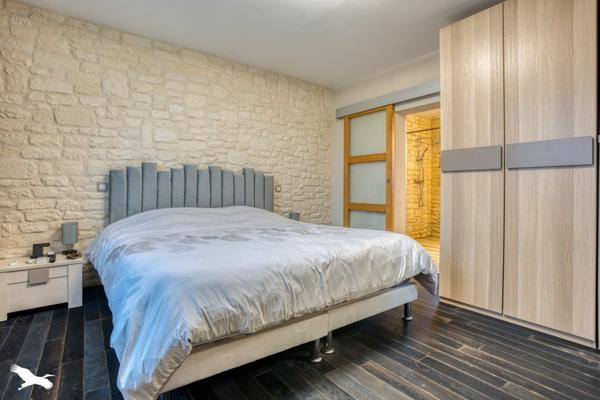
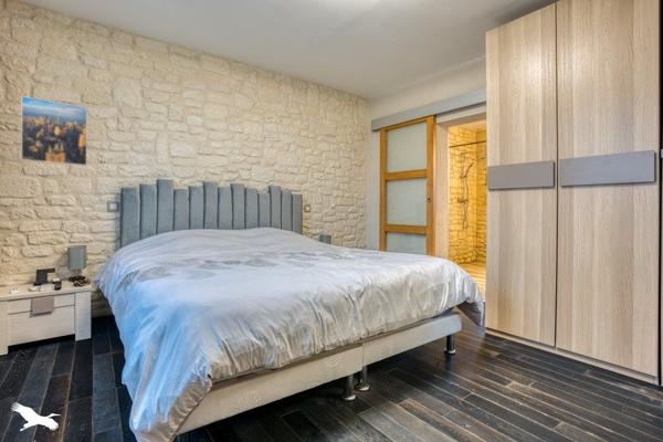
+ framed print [20,95,88,167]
